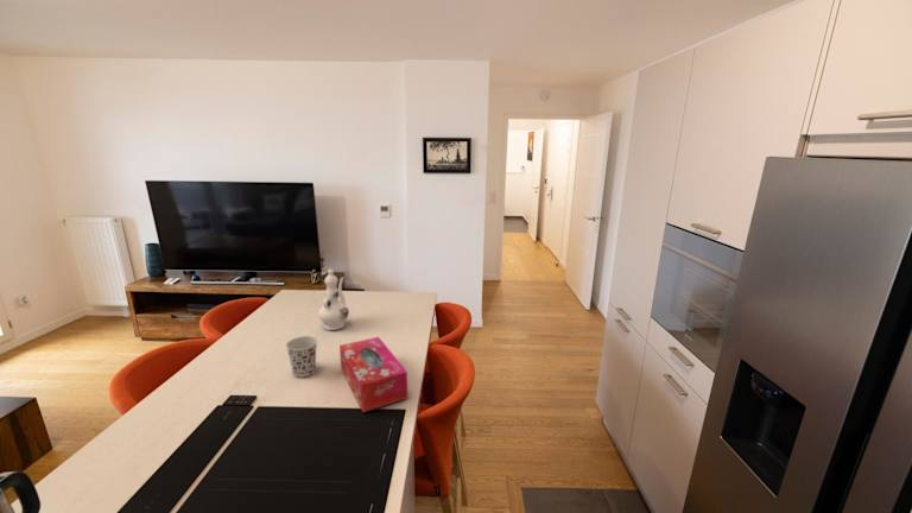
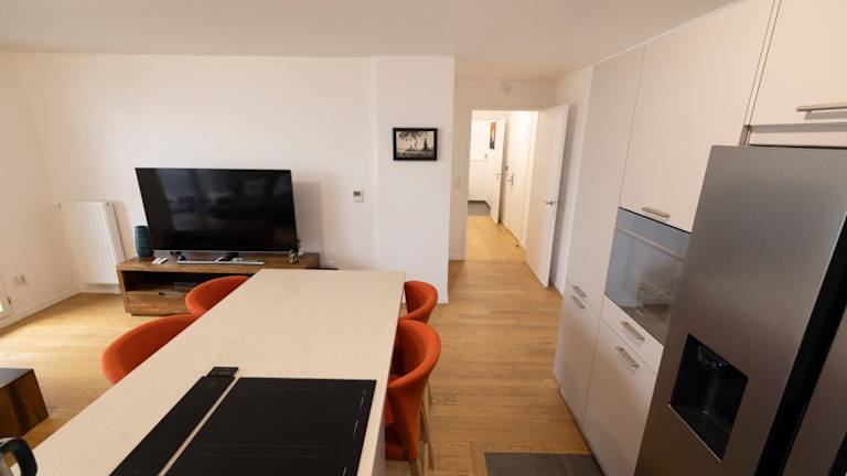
- tissue box [338,336,408,413]
- chinaware [317,268,350,331]
- cup [285,335,318,379]
